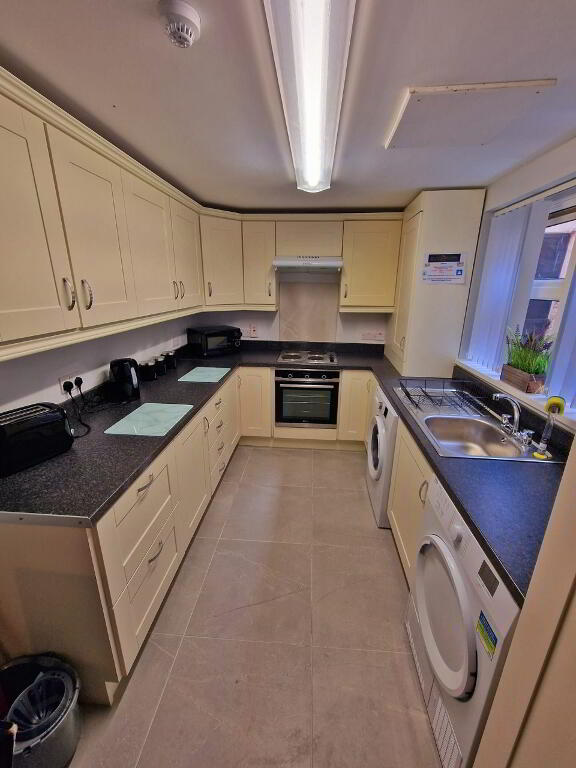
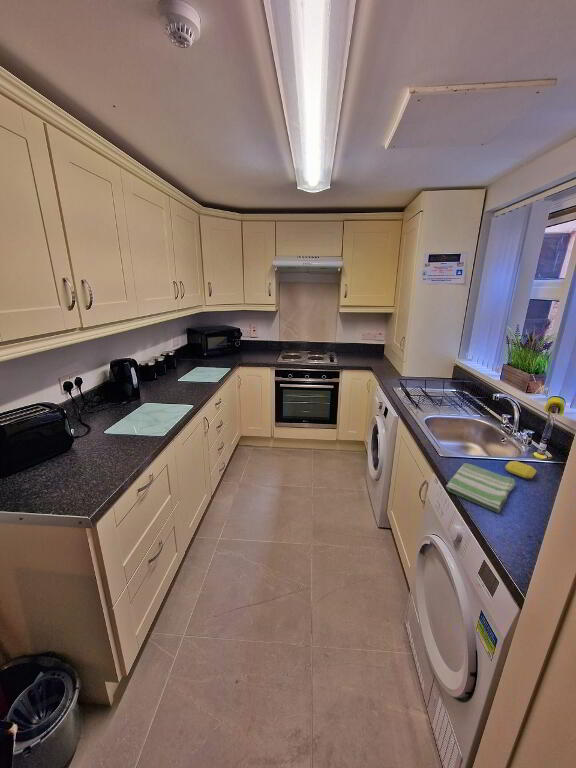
+ soap bar [504,460,538,479]
+ dish towel [445,462,516,514]
